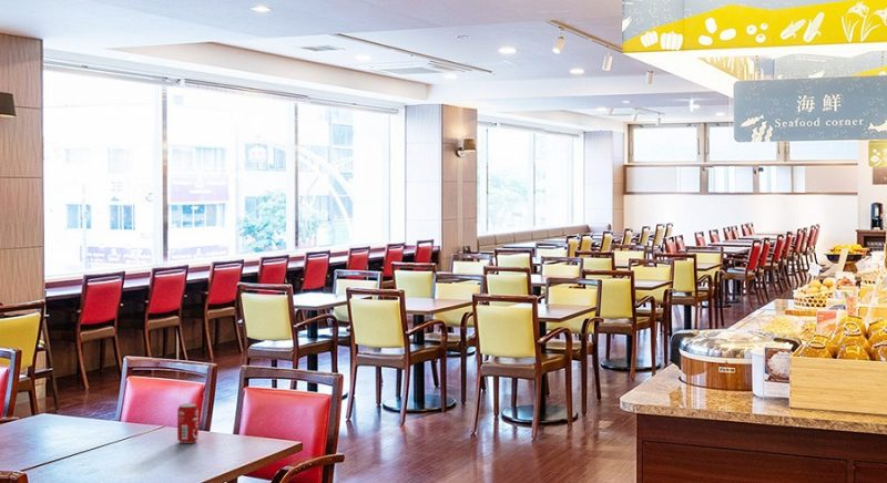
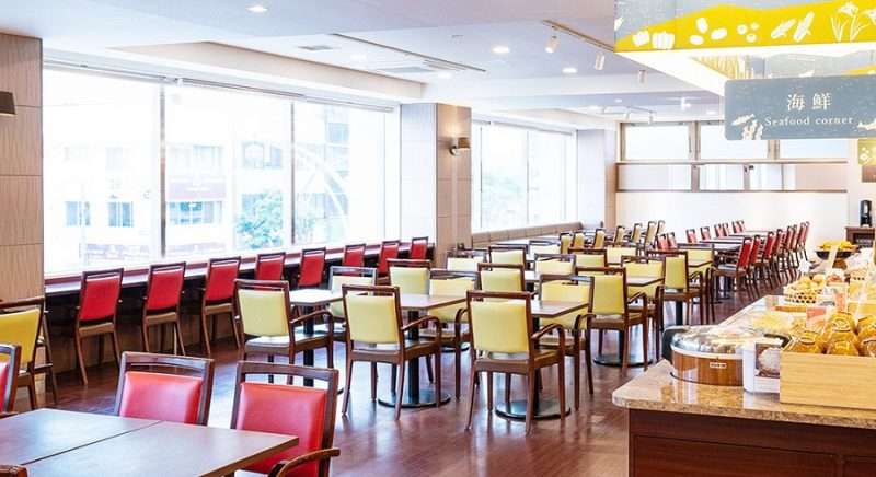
- beverage can [176,402,200,444]
